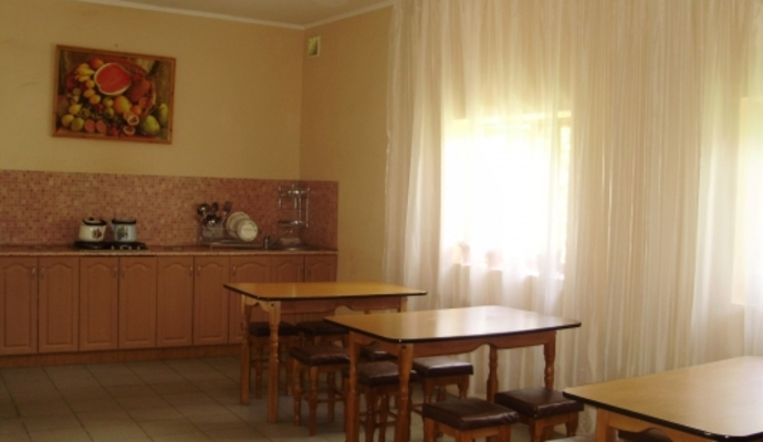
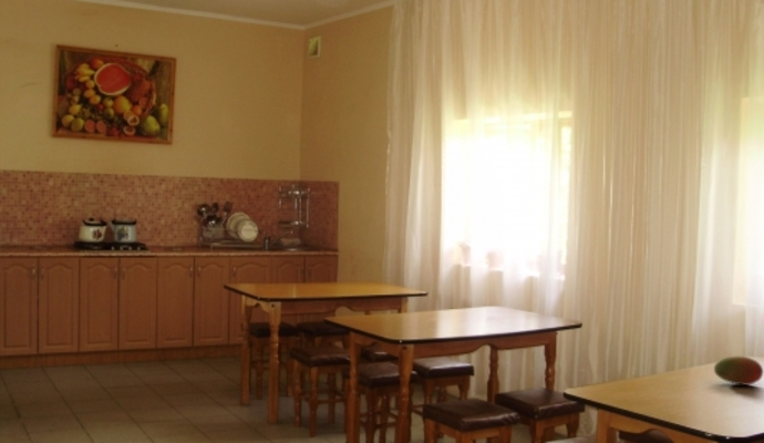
+ fruit [713,356,764,387]
